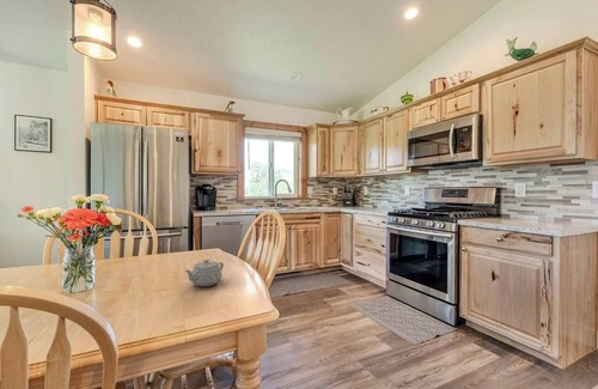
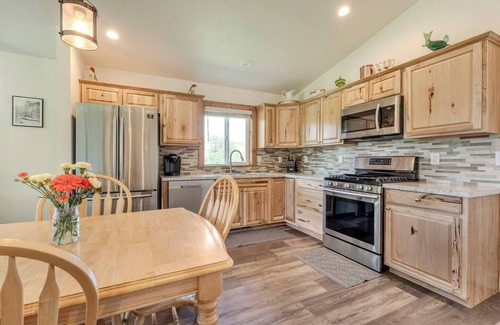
- teapot [183,259,225,287]
